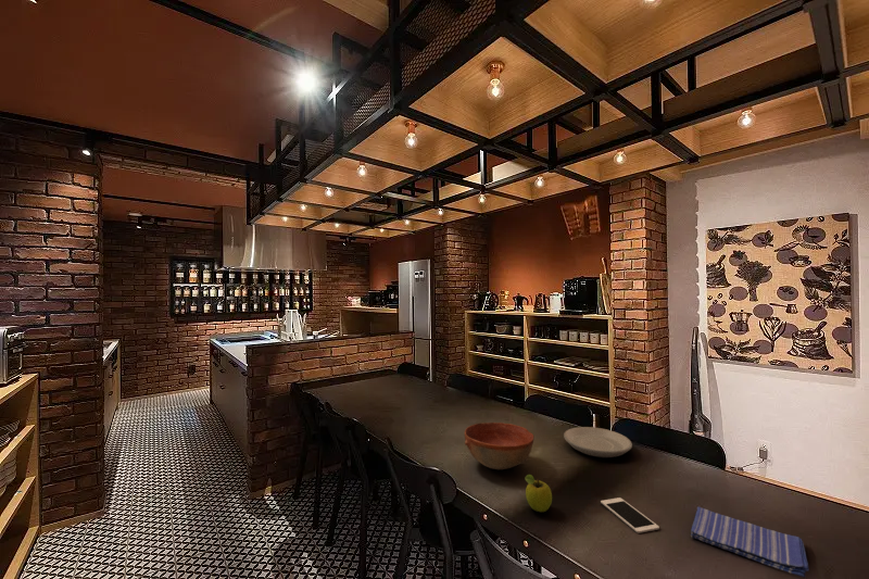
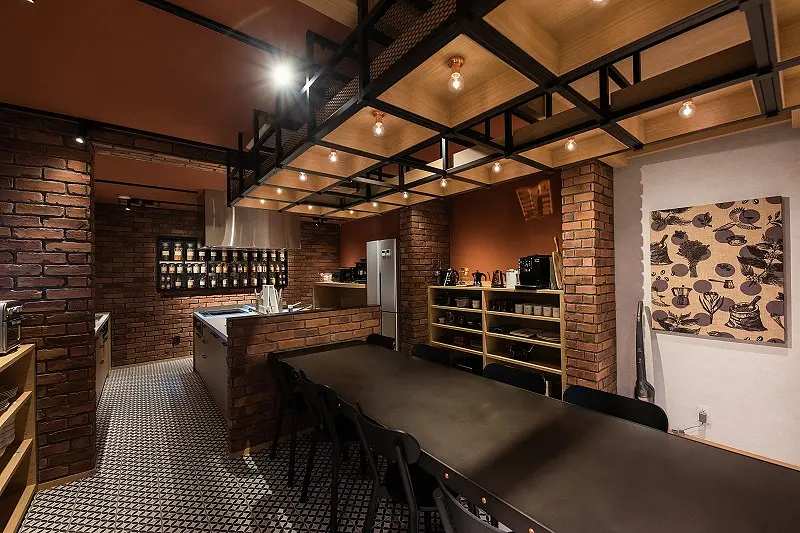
- bowl [464,421,536,470]
- fruit [524,474,553,513]
- cell phone [600,496,660,534]
- dish towel [690,506,810,579]
- plate [563,426,633,458]
